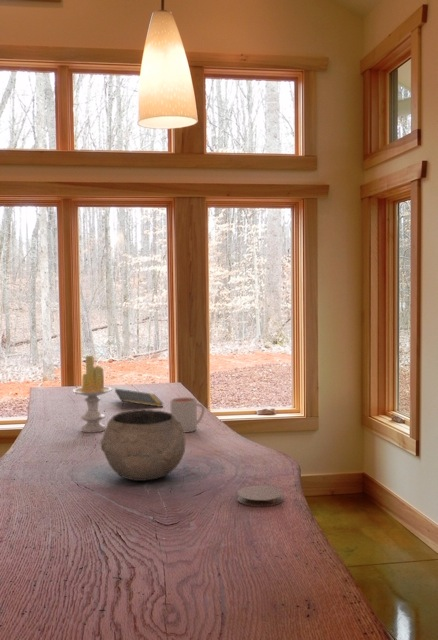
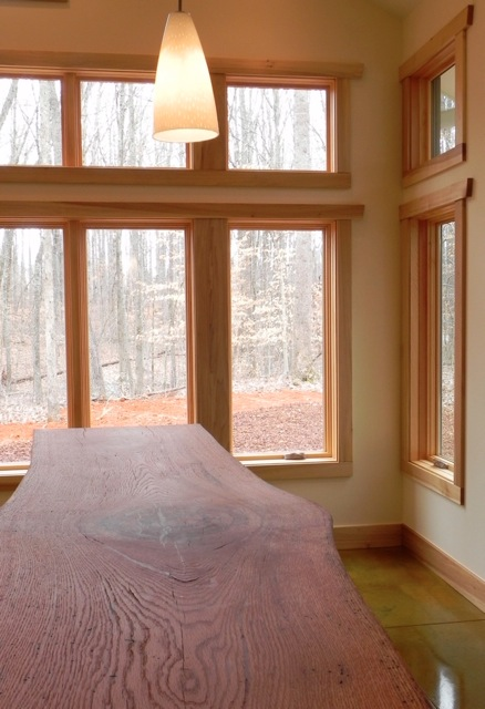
- coaster [236,485,284,508]
- notepad [114,388,164,411]
- candle [72,355,113,434]
- mug [170,396,206,434]
- bowl [100,409,186,482]
